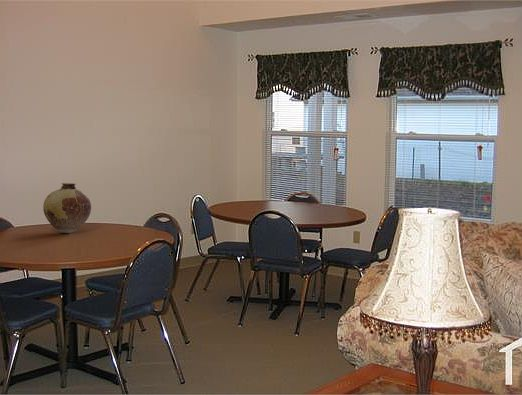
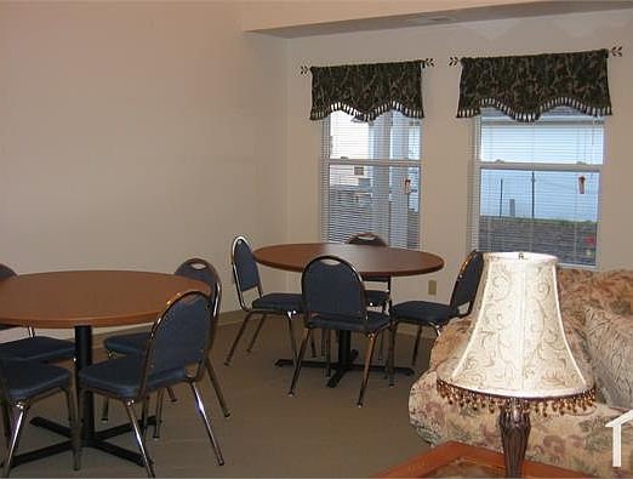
- vase [42,182,92,234]
